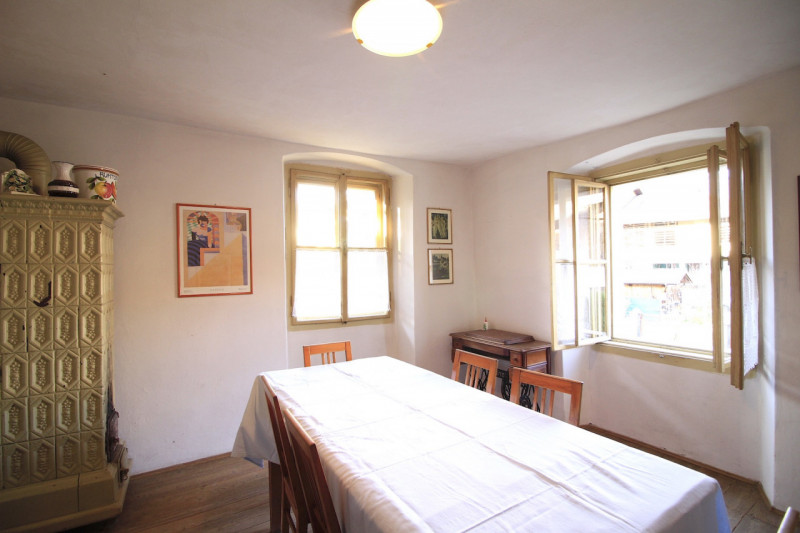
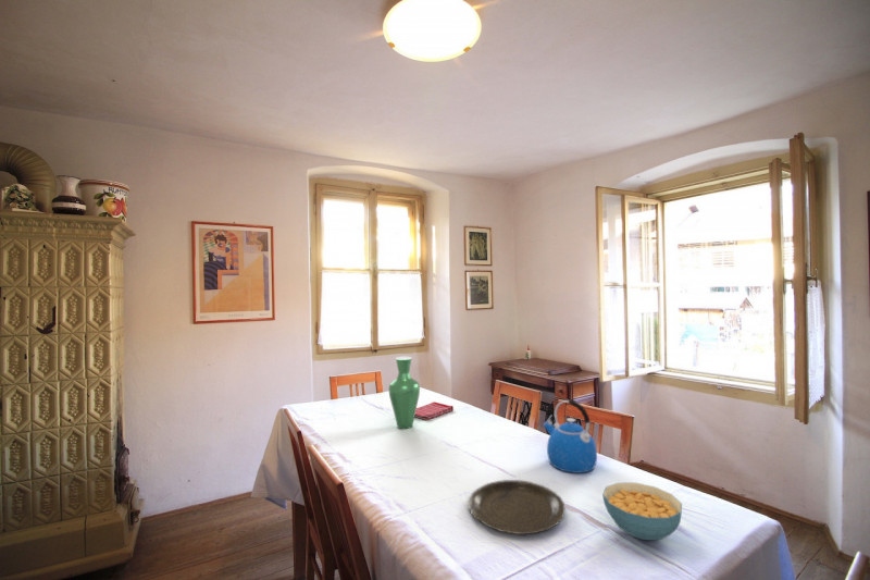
+ dish towel [414,400,455,421]
+ kettle [543,398,598,474]
+ vase [387,356,421,430]
+ cereal bowl [601,482,683,541]
+ plate [467,479,567,535]
